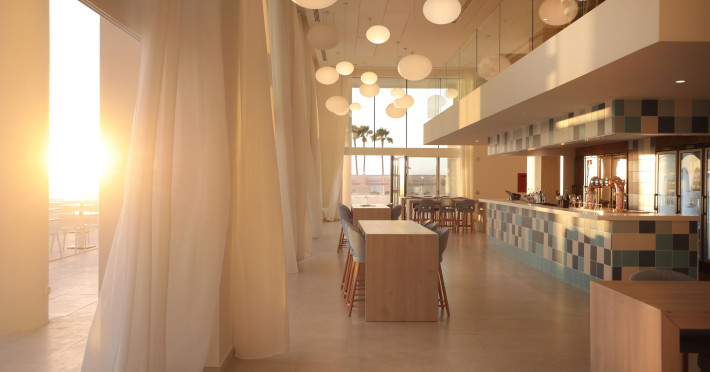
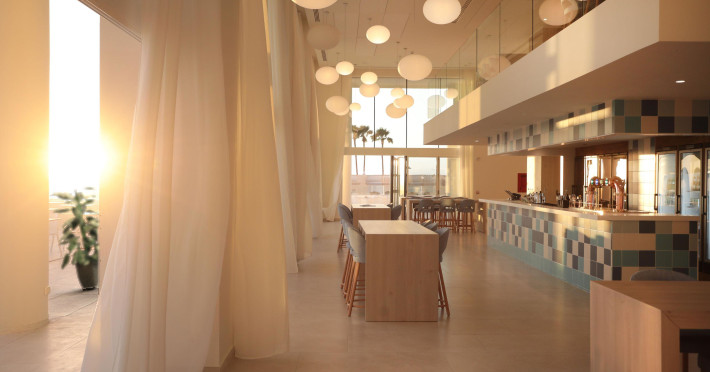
+ indoor plant [49,186,100,291]
